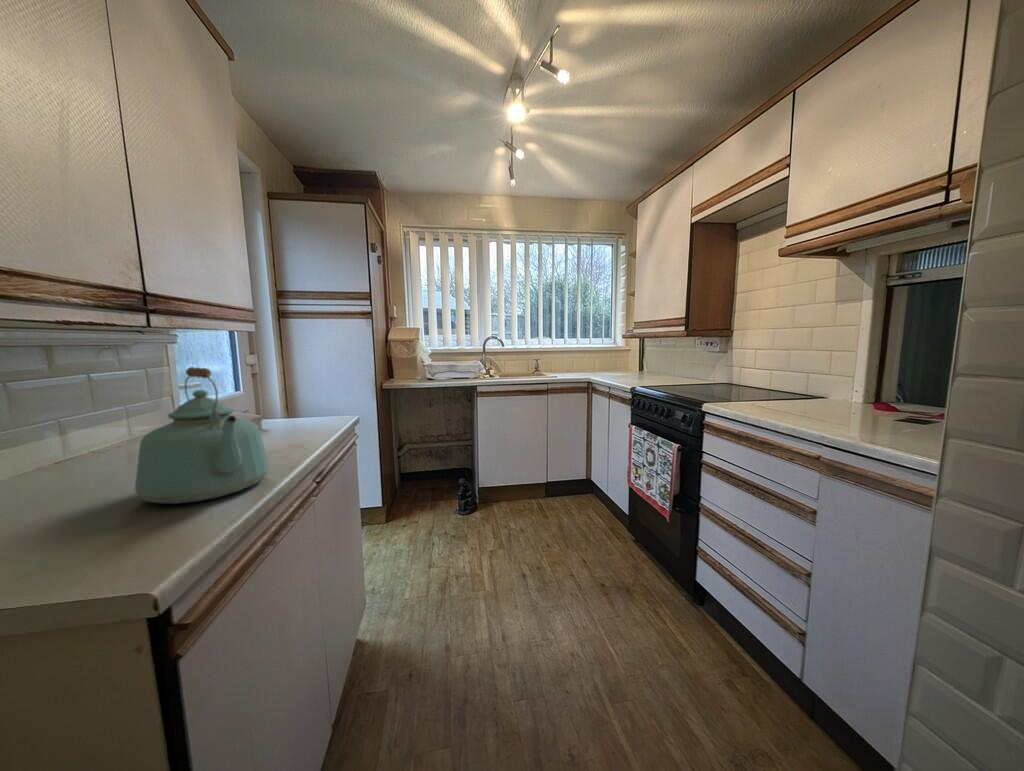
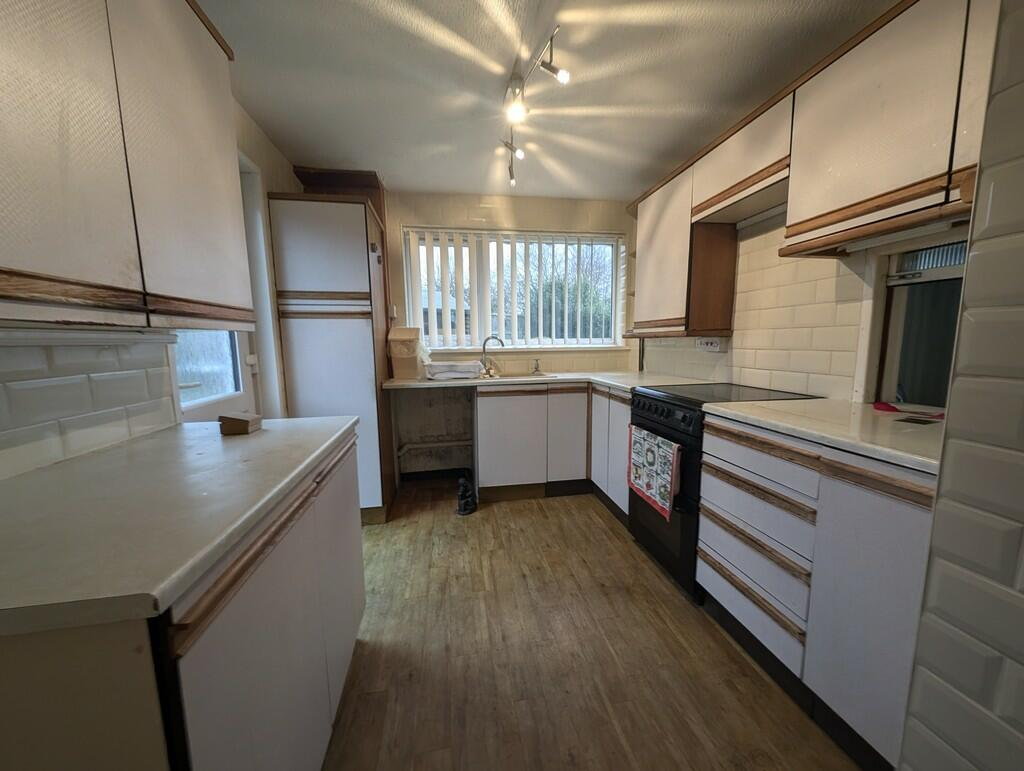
- kettle [134,366,270,505]
